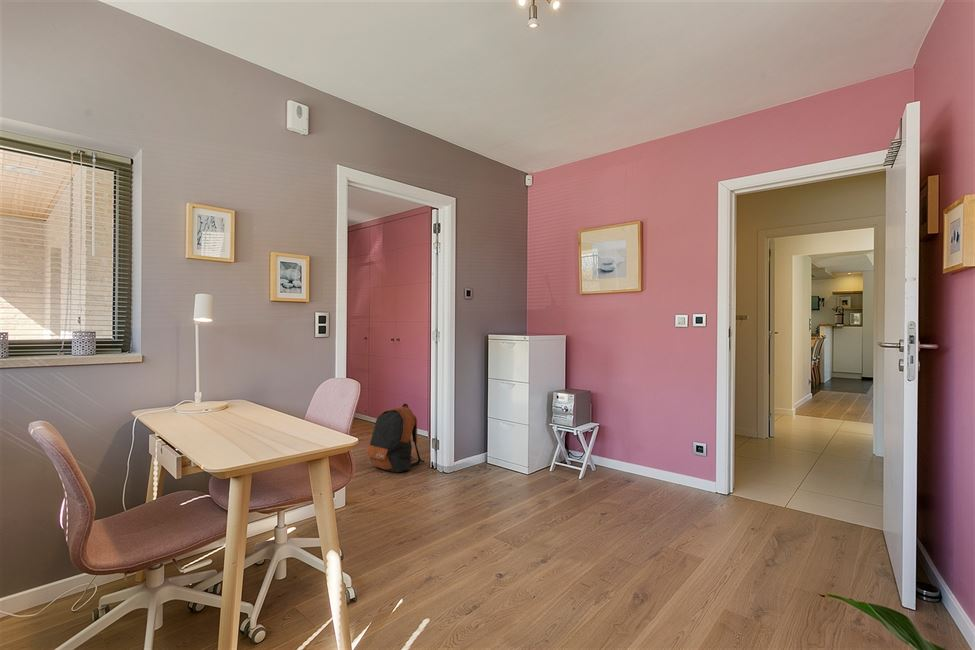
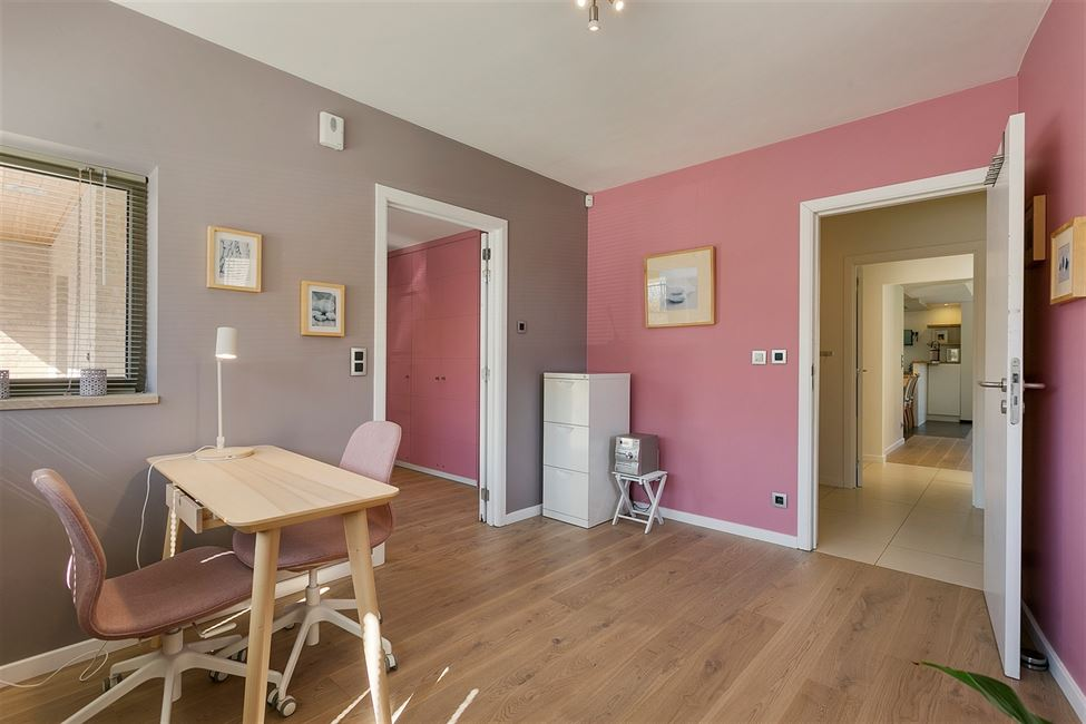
- backpack [366,402,425,473]
